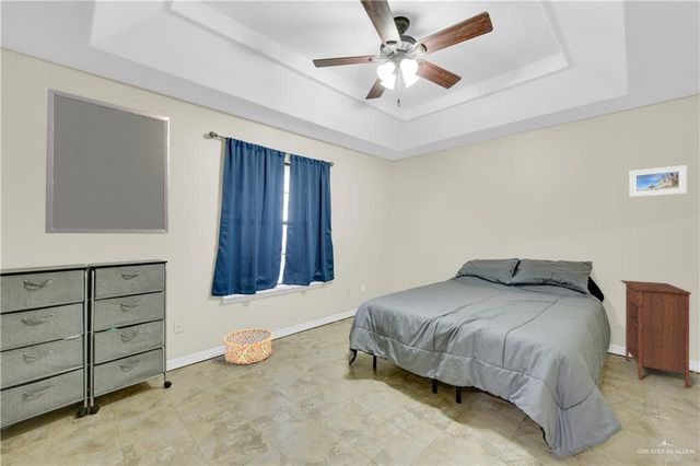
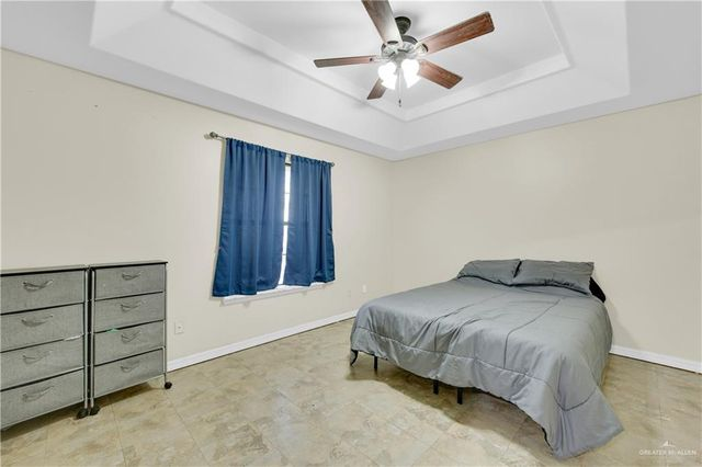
- nightstand [619,279,692,389]
- home mirror [45,86,171,235]
- basket [223,328,273,365]
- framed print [628,164,688,198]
